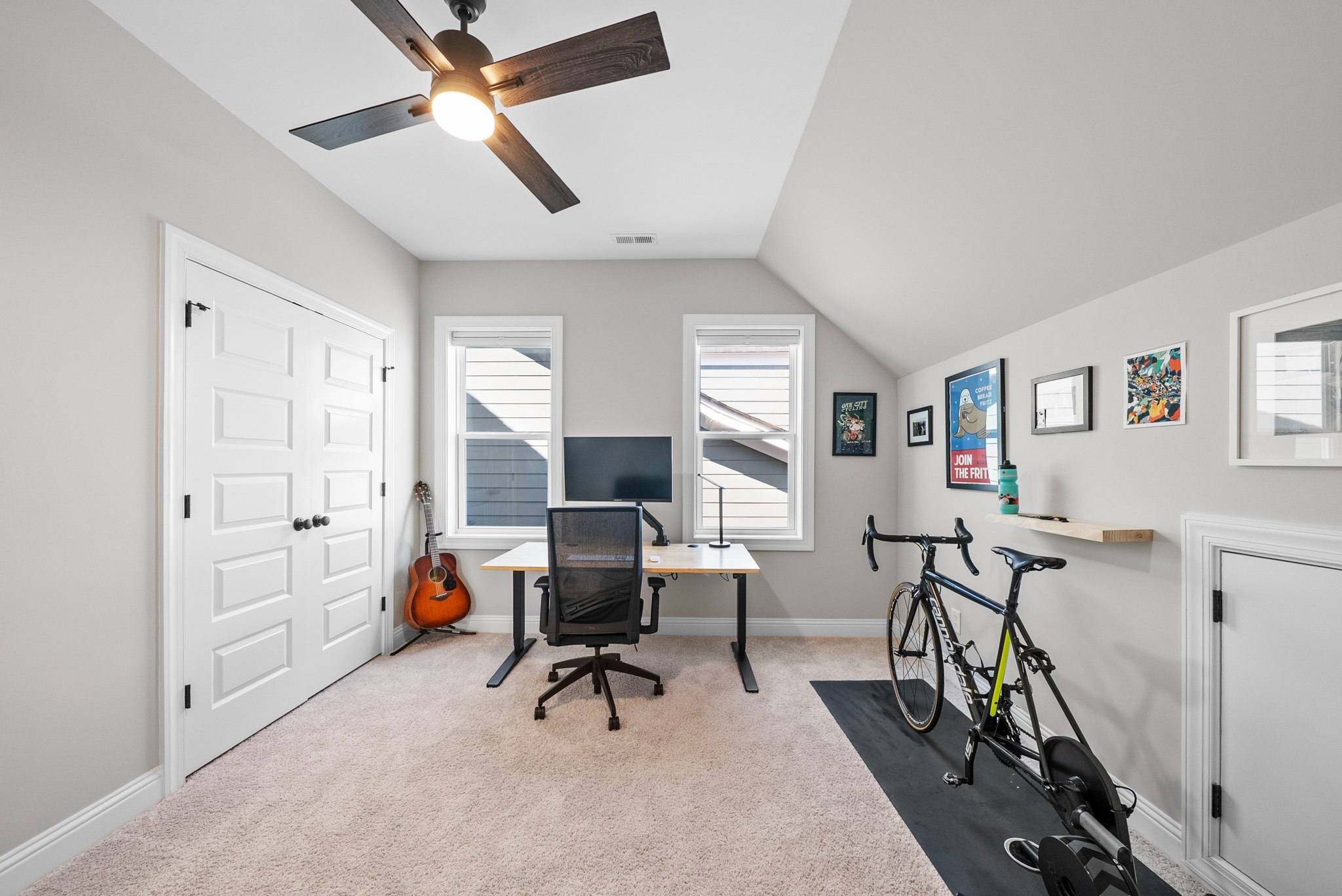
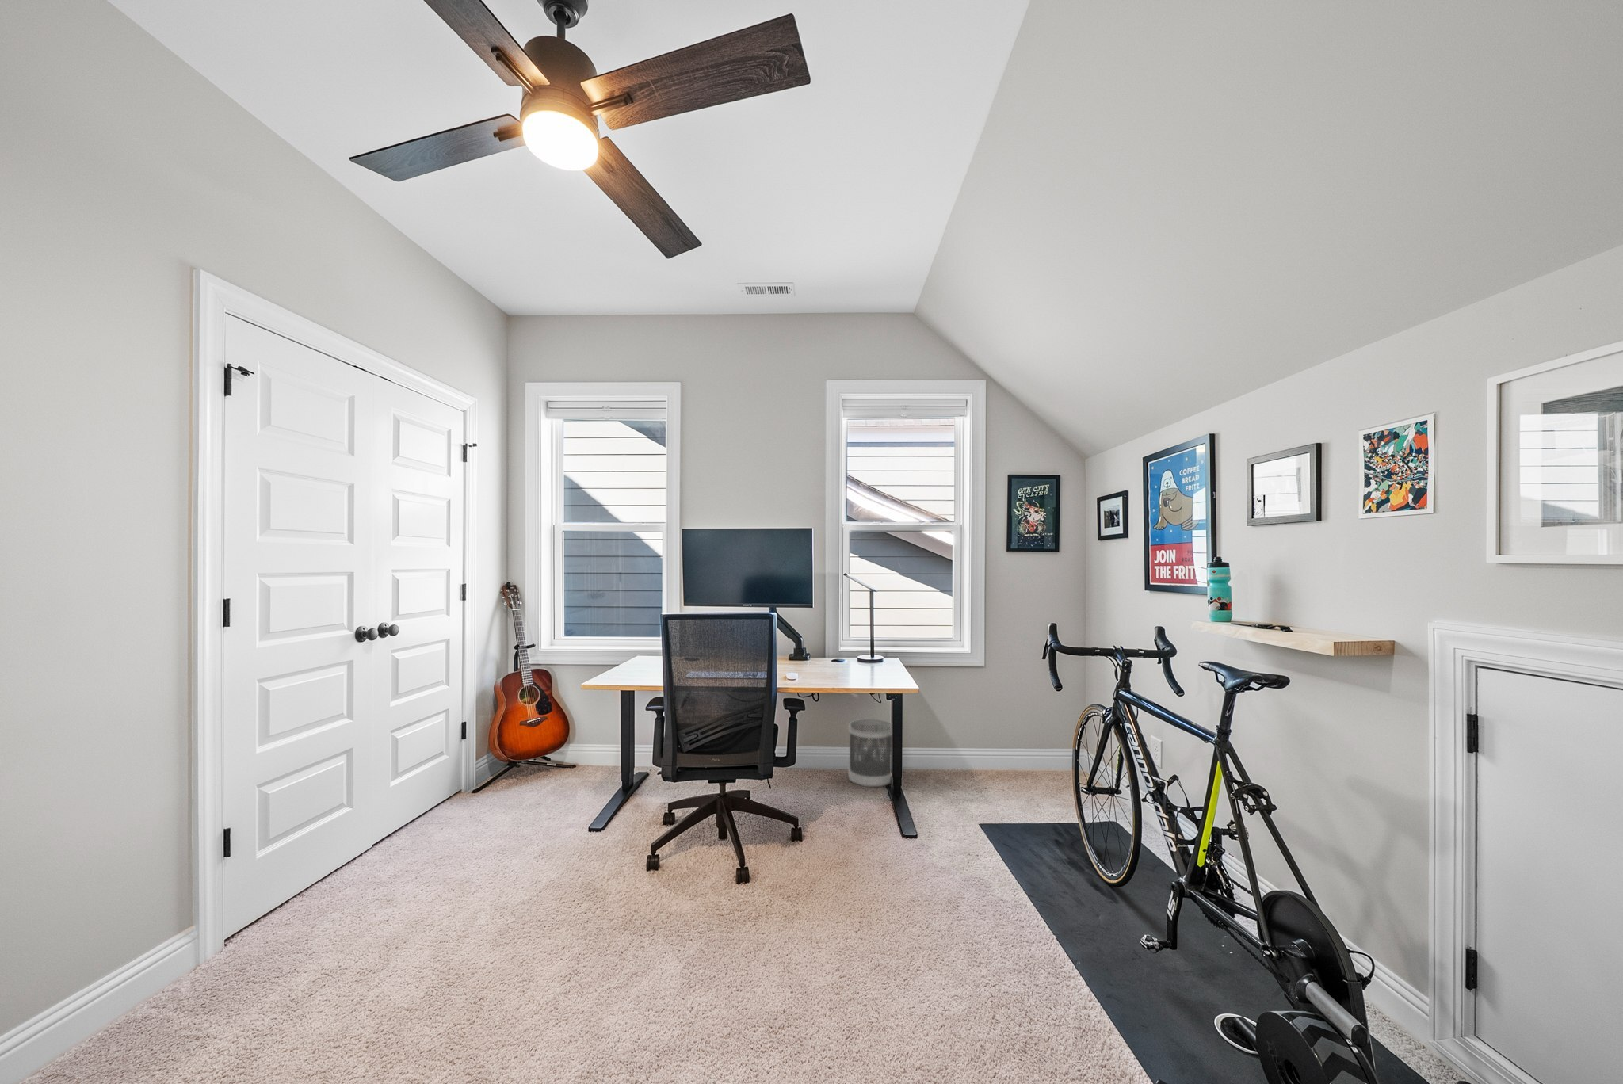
+ wastebasket [848,719,893,788]
